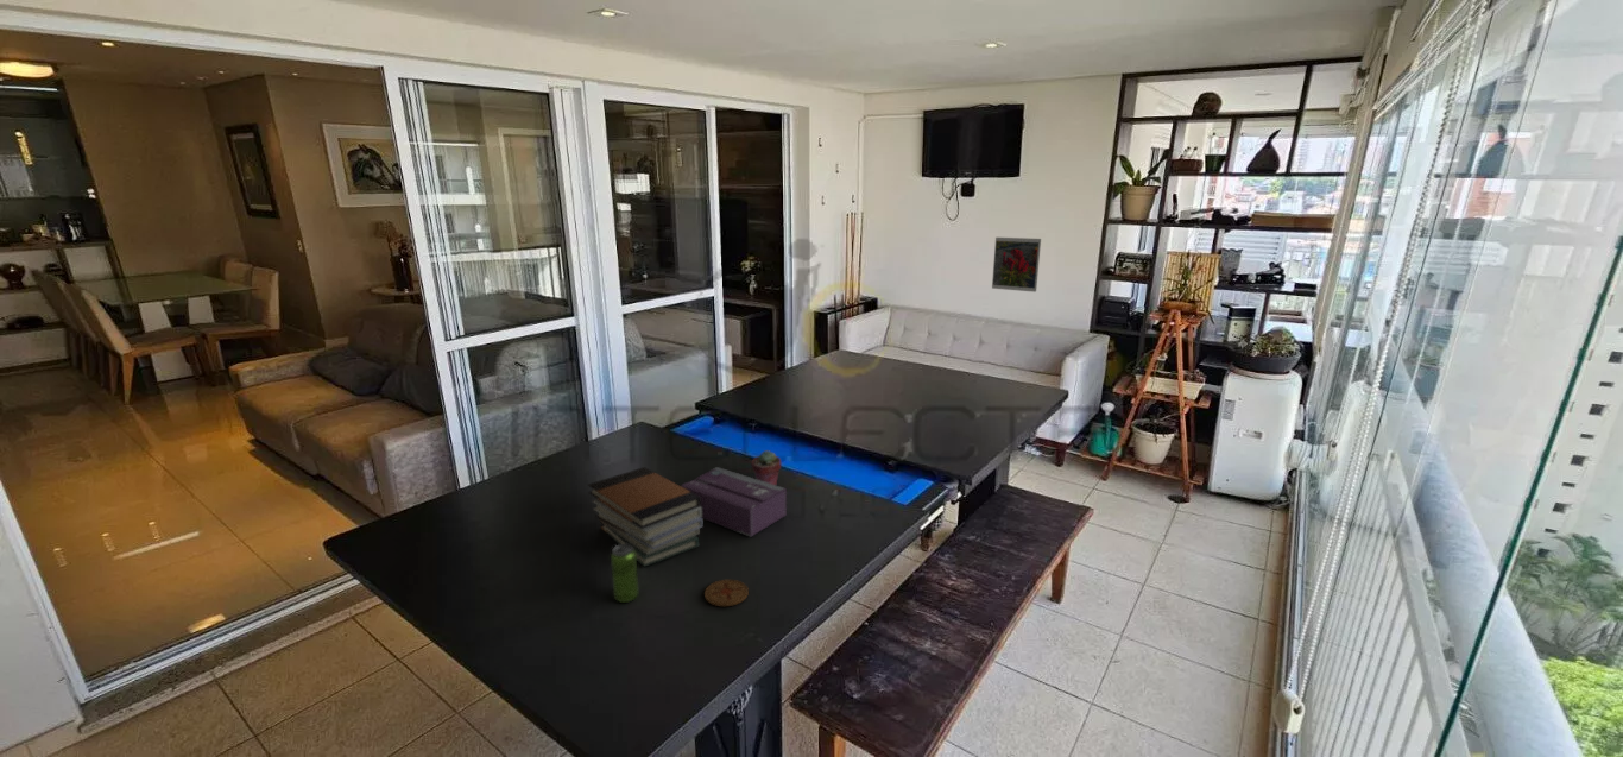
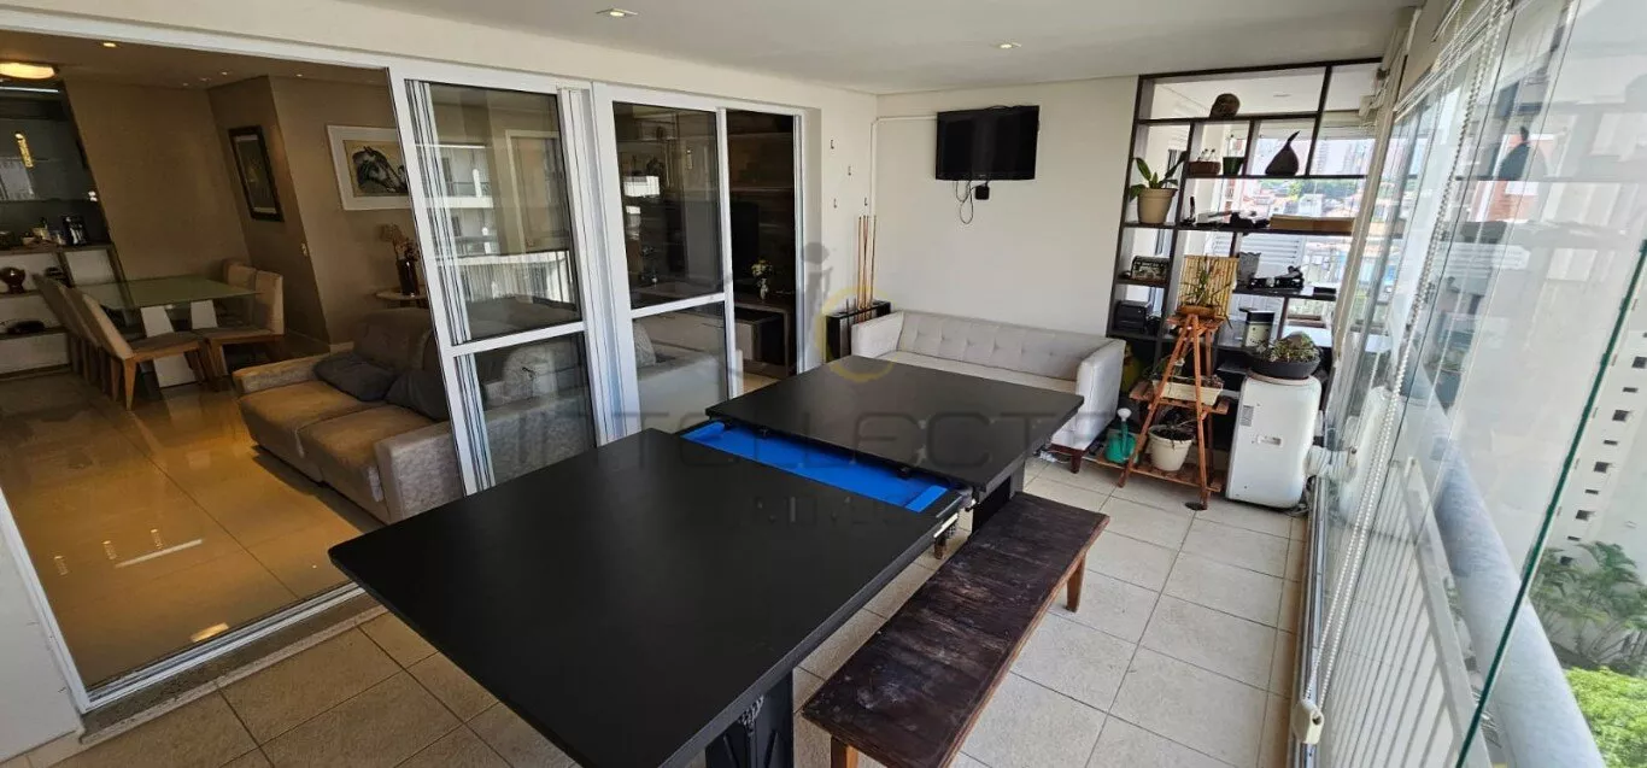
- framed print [991,236,1042,294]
- beverage can [610,544,640,604]
- potted succulent [750,449,782,486]
- tissue box [680,466,788,537]
- book stack [587,466,705,568]
- coaster [703,579,750,607]
